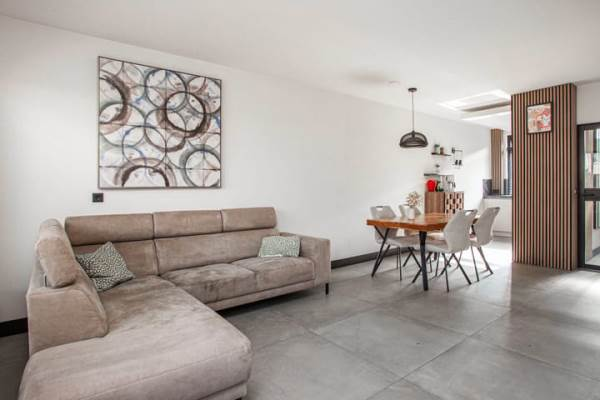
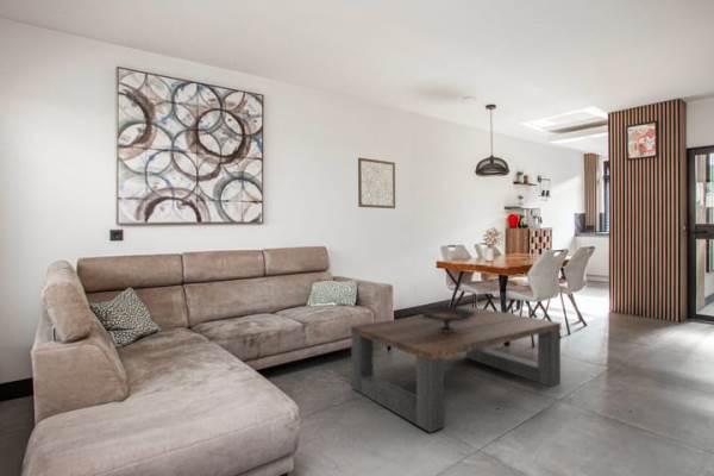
+ wall art [357,157,396,209]
+ decorative bowl [415,305,477,332]
+ coffee table [350,306,562,433]
